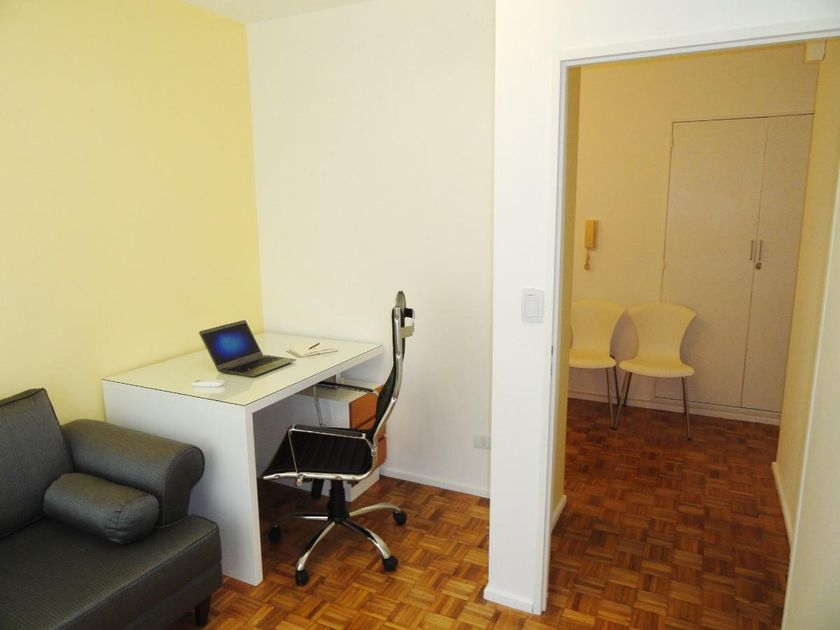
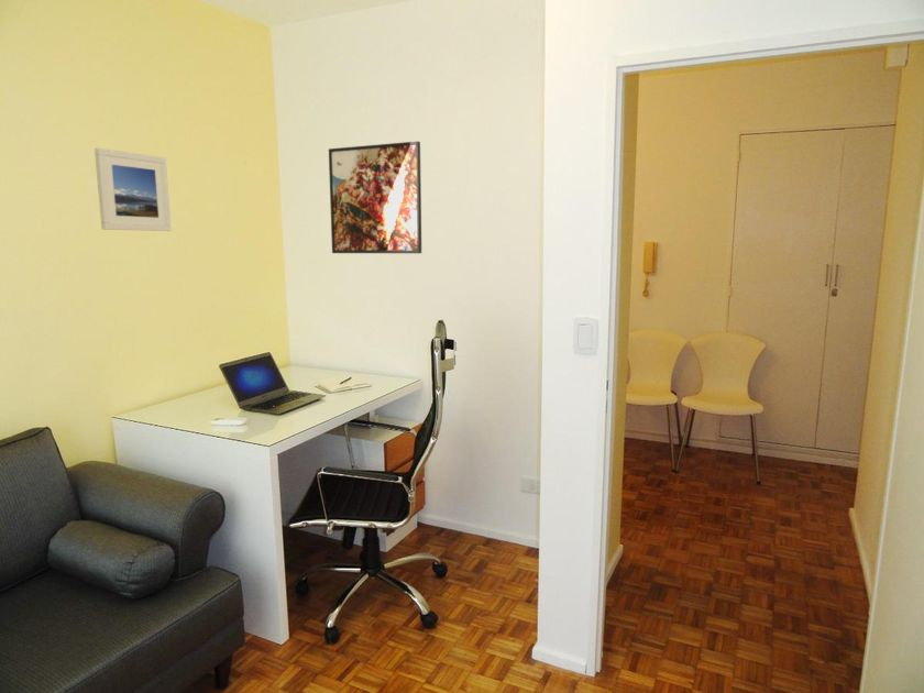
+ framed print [328,140,422,254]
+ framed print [94,147,173,232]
